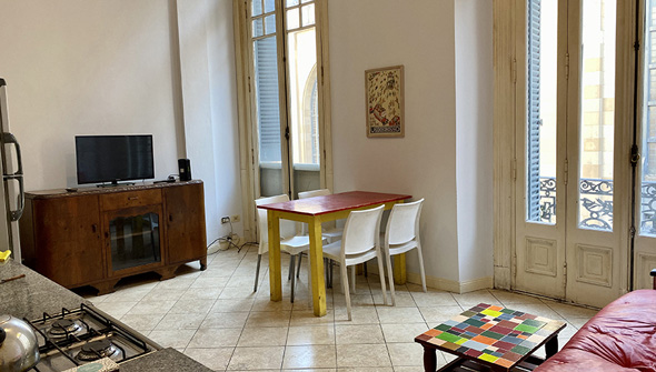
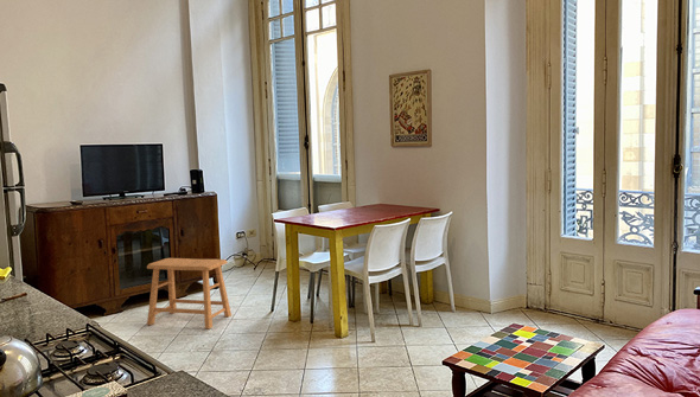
+ stool [146,257,233,329]
